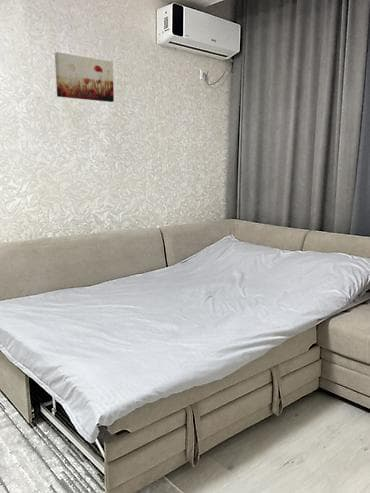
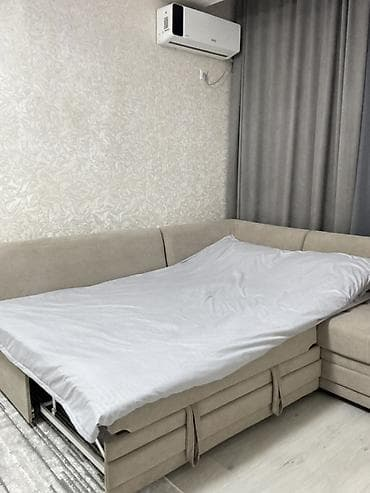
- wall art [54,51,115,103]
